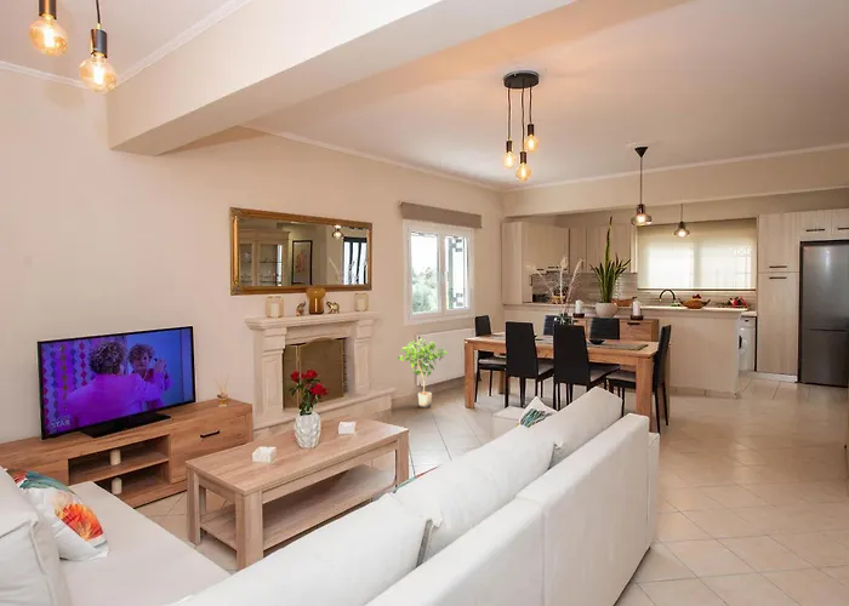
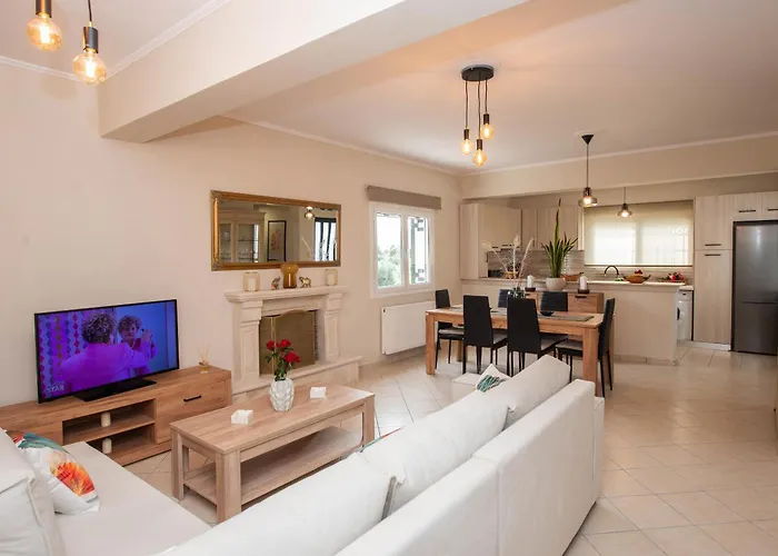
- potted plant [397,338,449,408]
